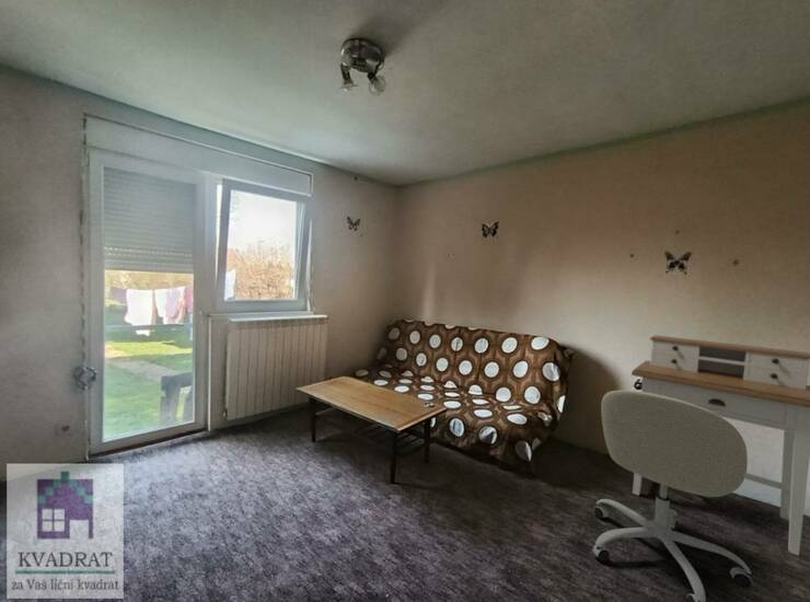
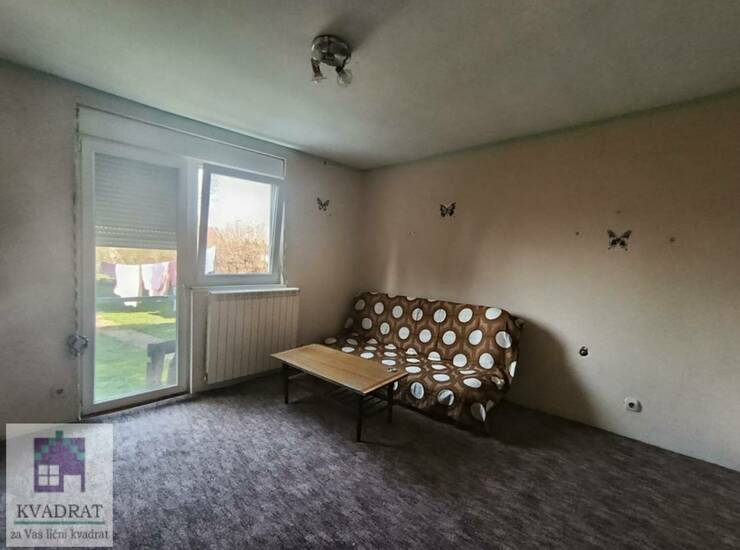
- desk [630,334,810,557]
- office chair [591,389,753,602]
